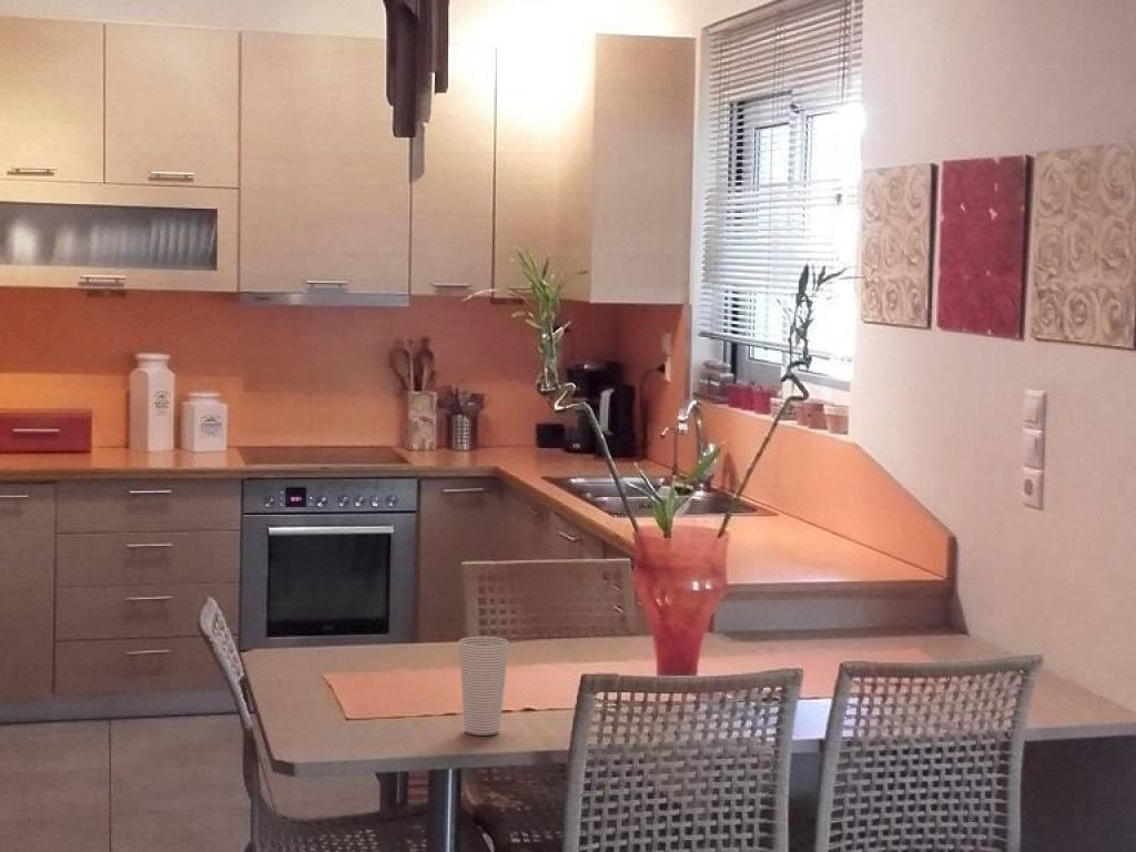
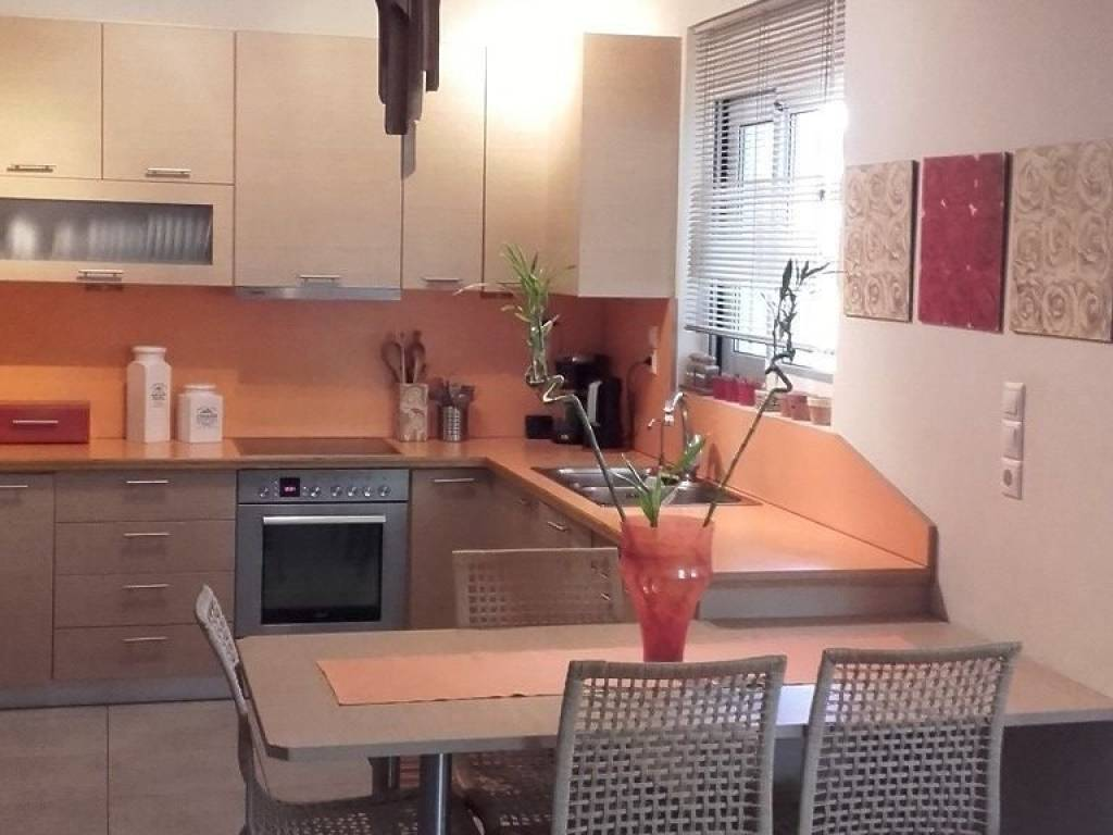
- cup [458,635,510,737]
